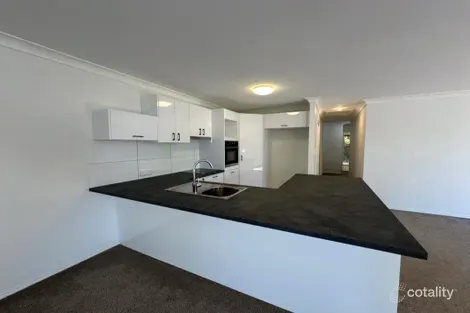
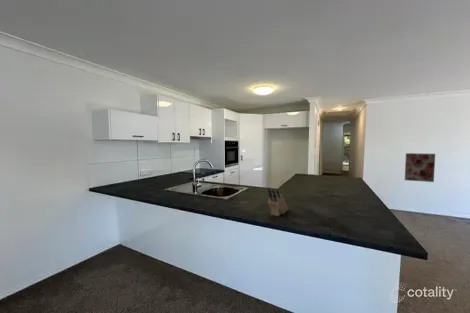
+ knife block [267,187,289,217]
+ wall art [404,152,436,183]
